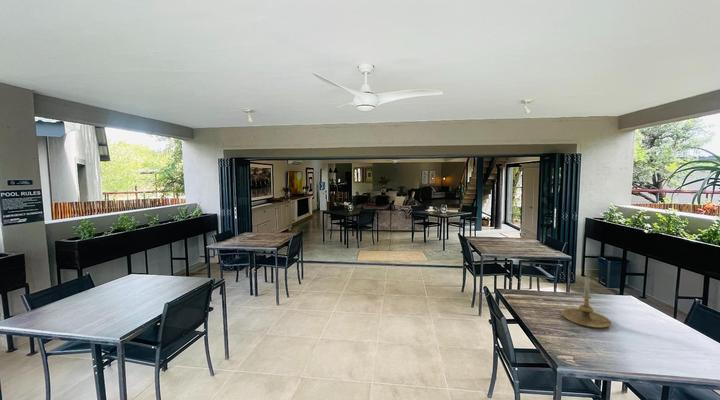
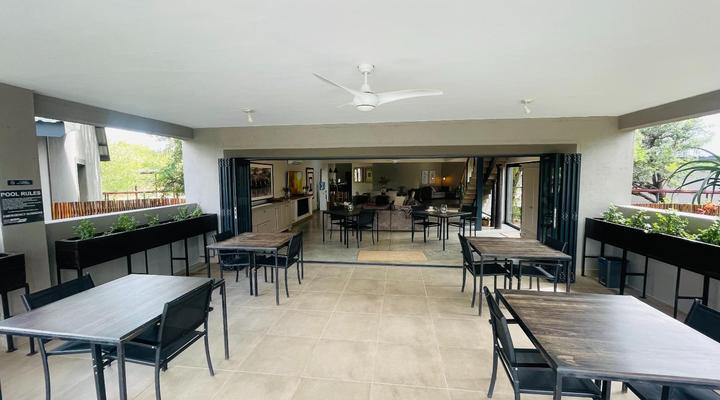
- candle holder [561,275,612,329]
